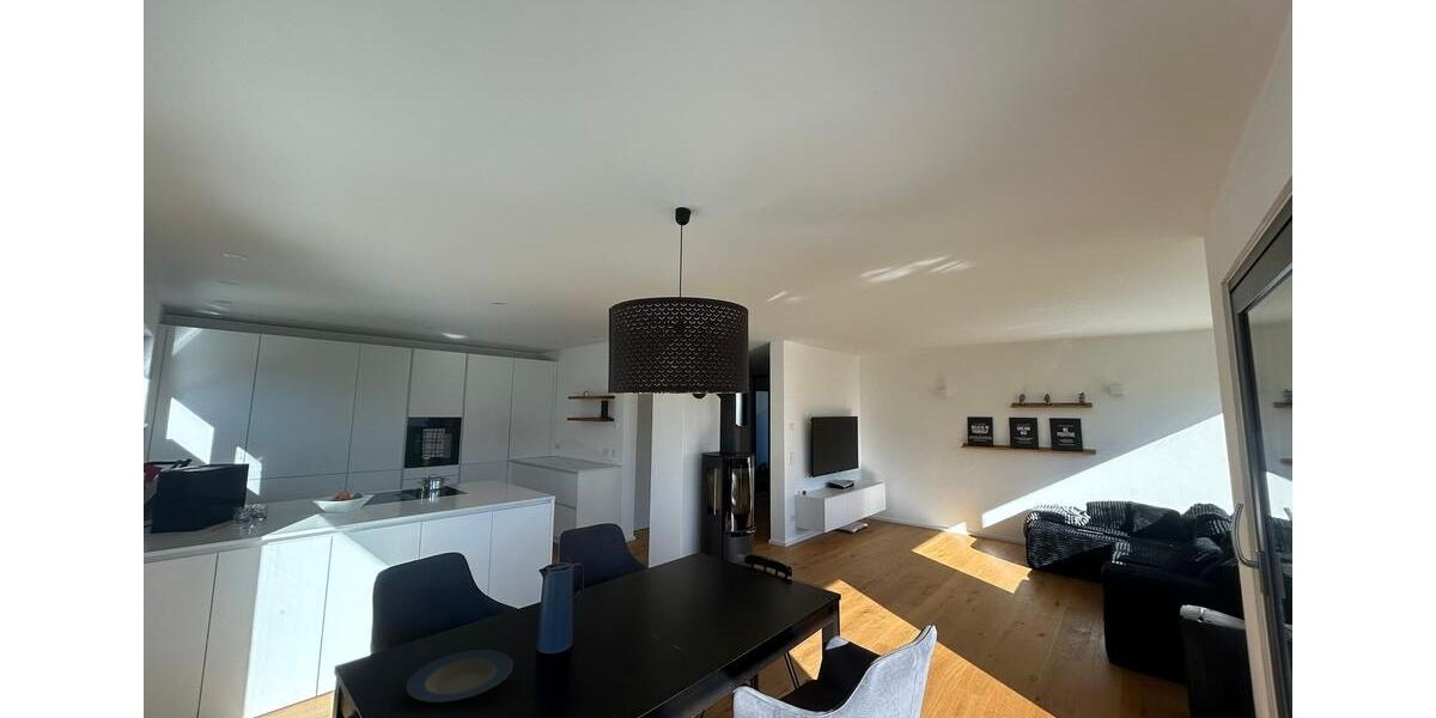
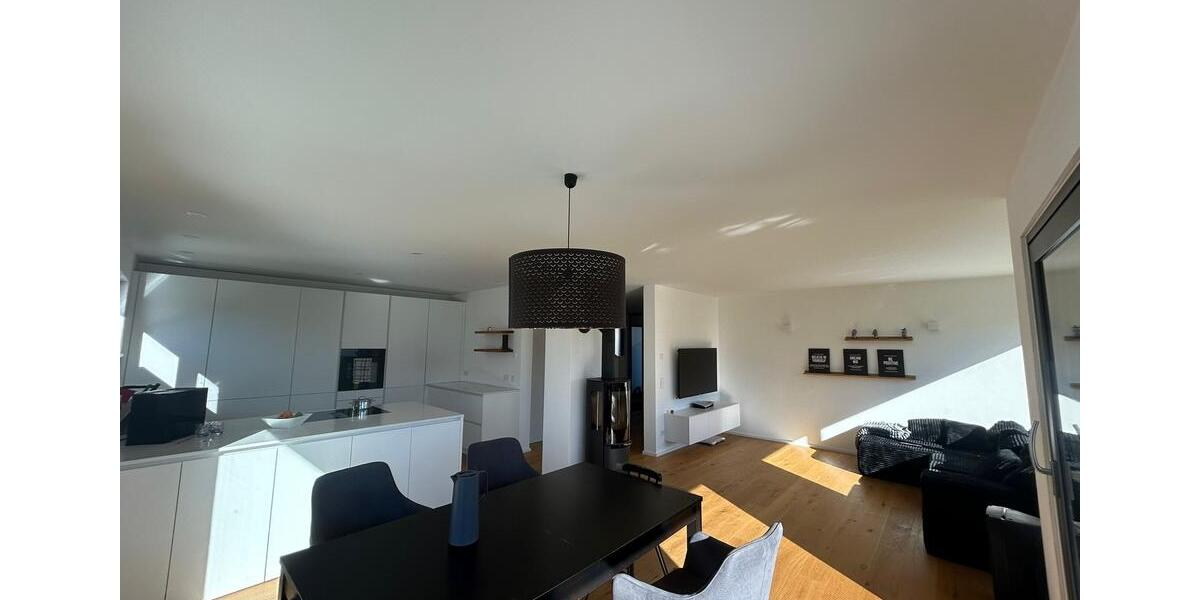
- plate [406,649,515,704]
